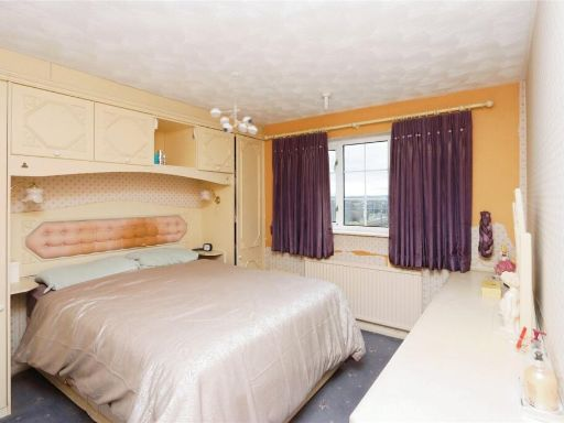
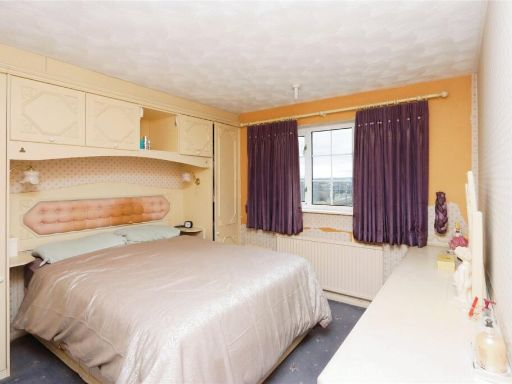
- ceiling light fixture [209,72,259,135]
